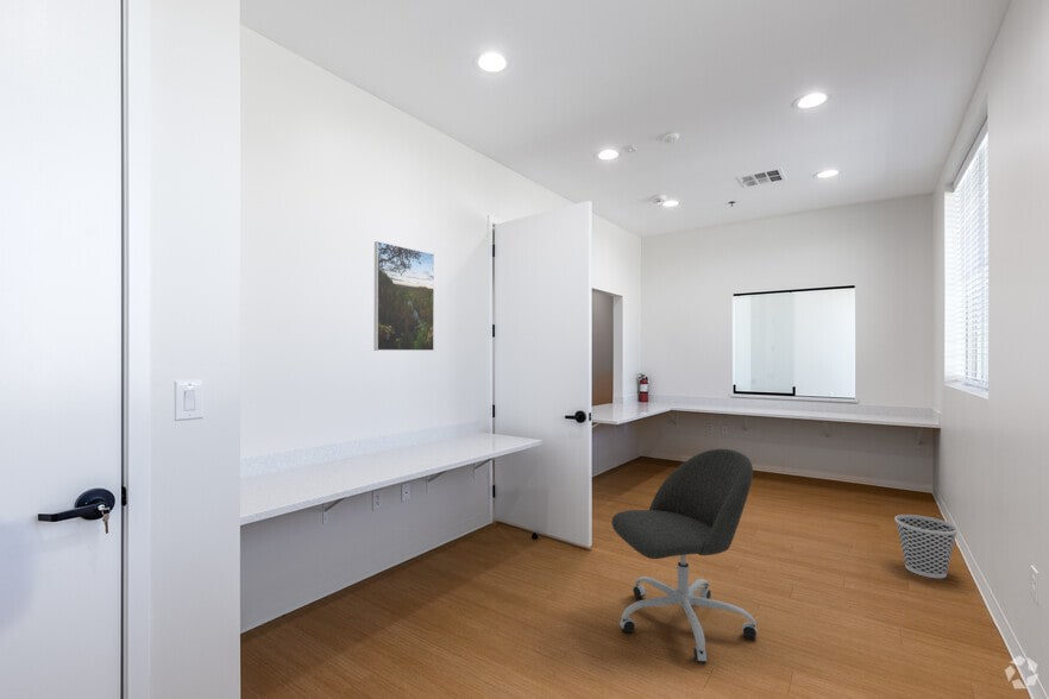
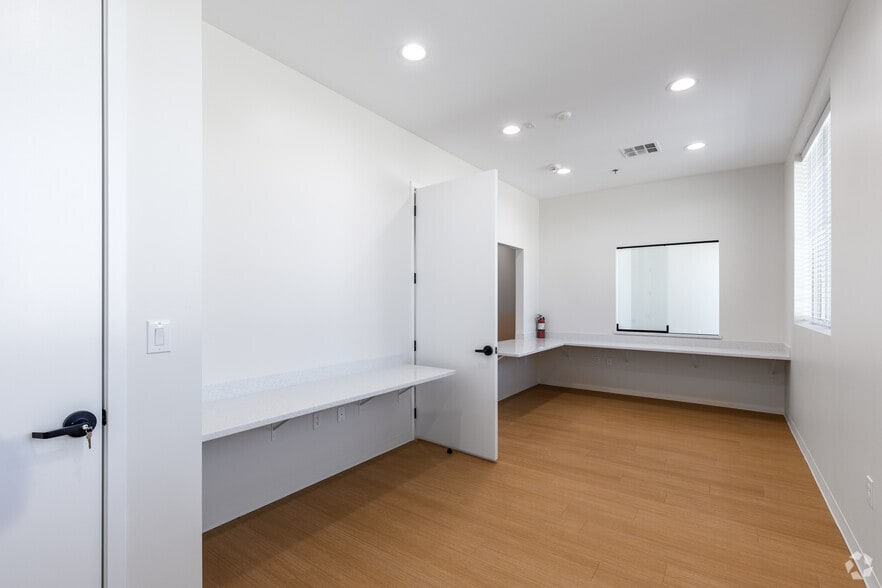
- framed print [373,240,435,352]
- wastebasket [893,514,960,579]
- office chair [611,448,759,665]
